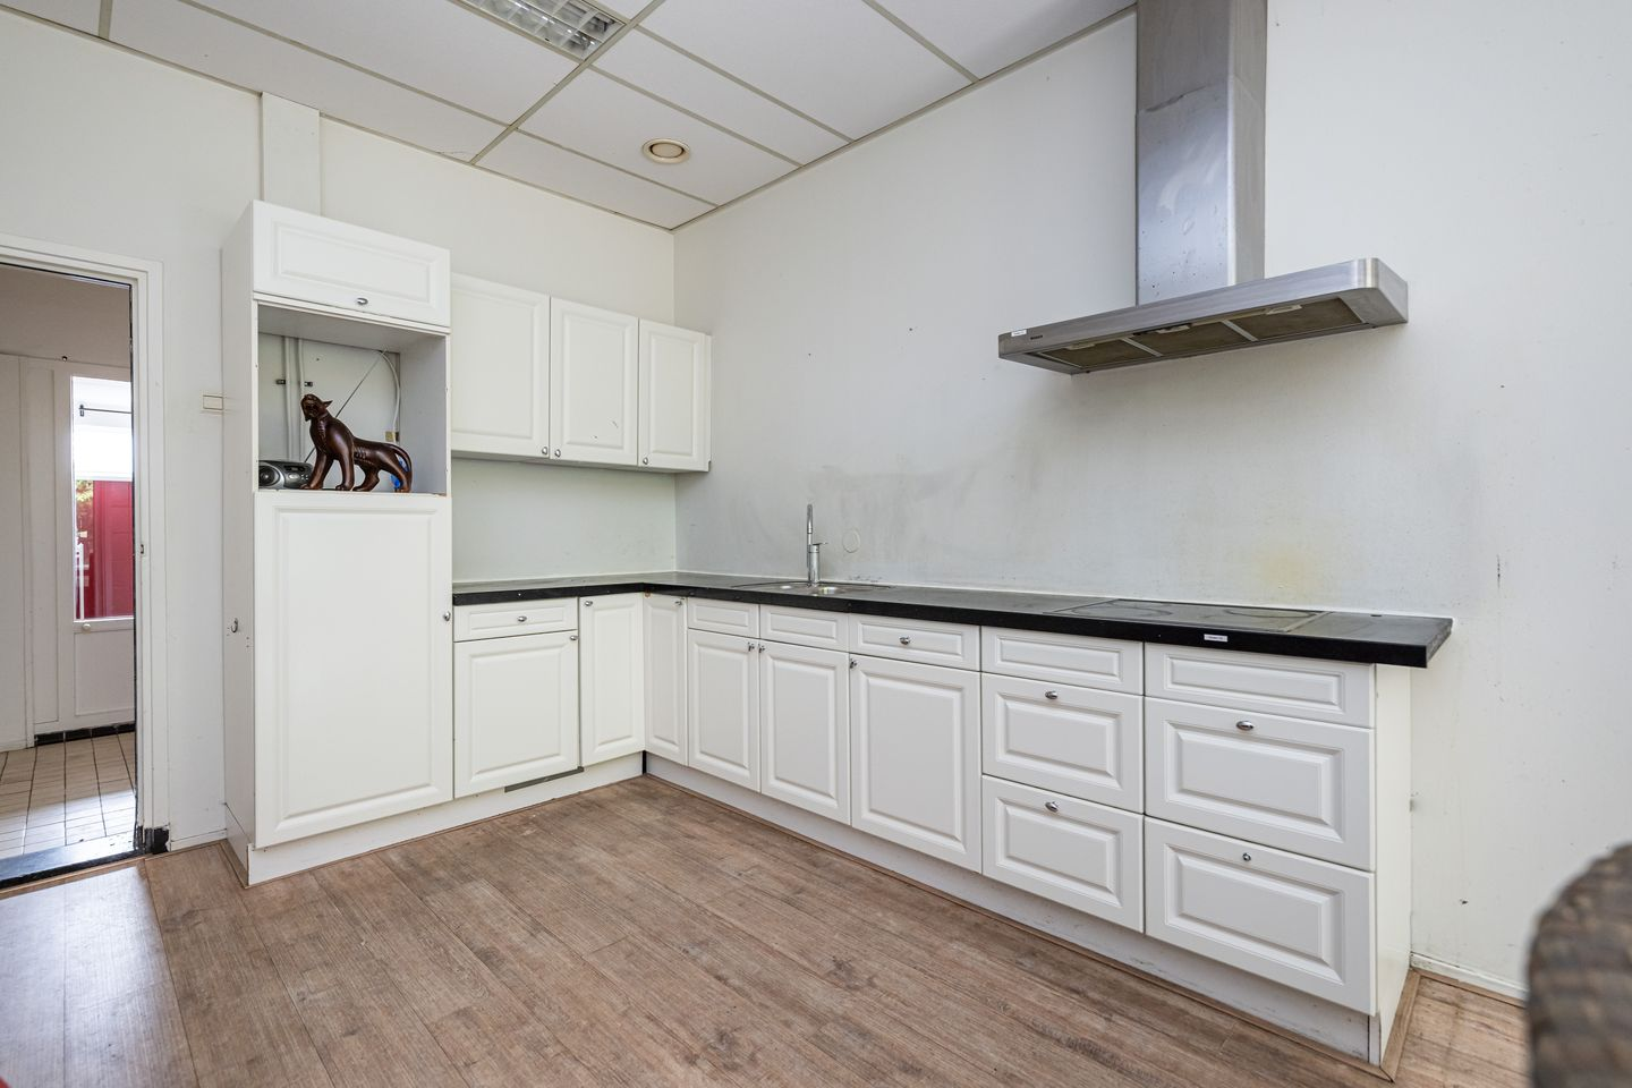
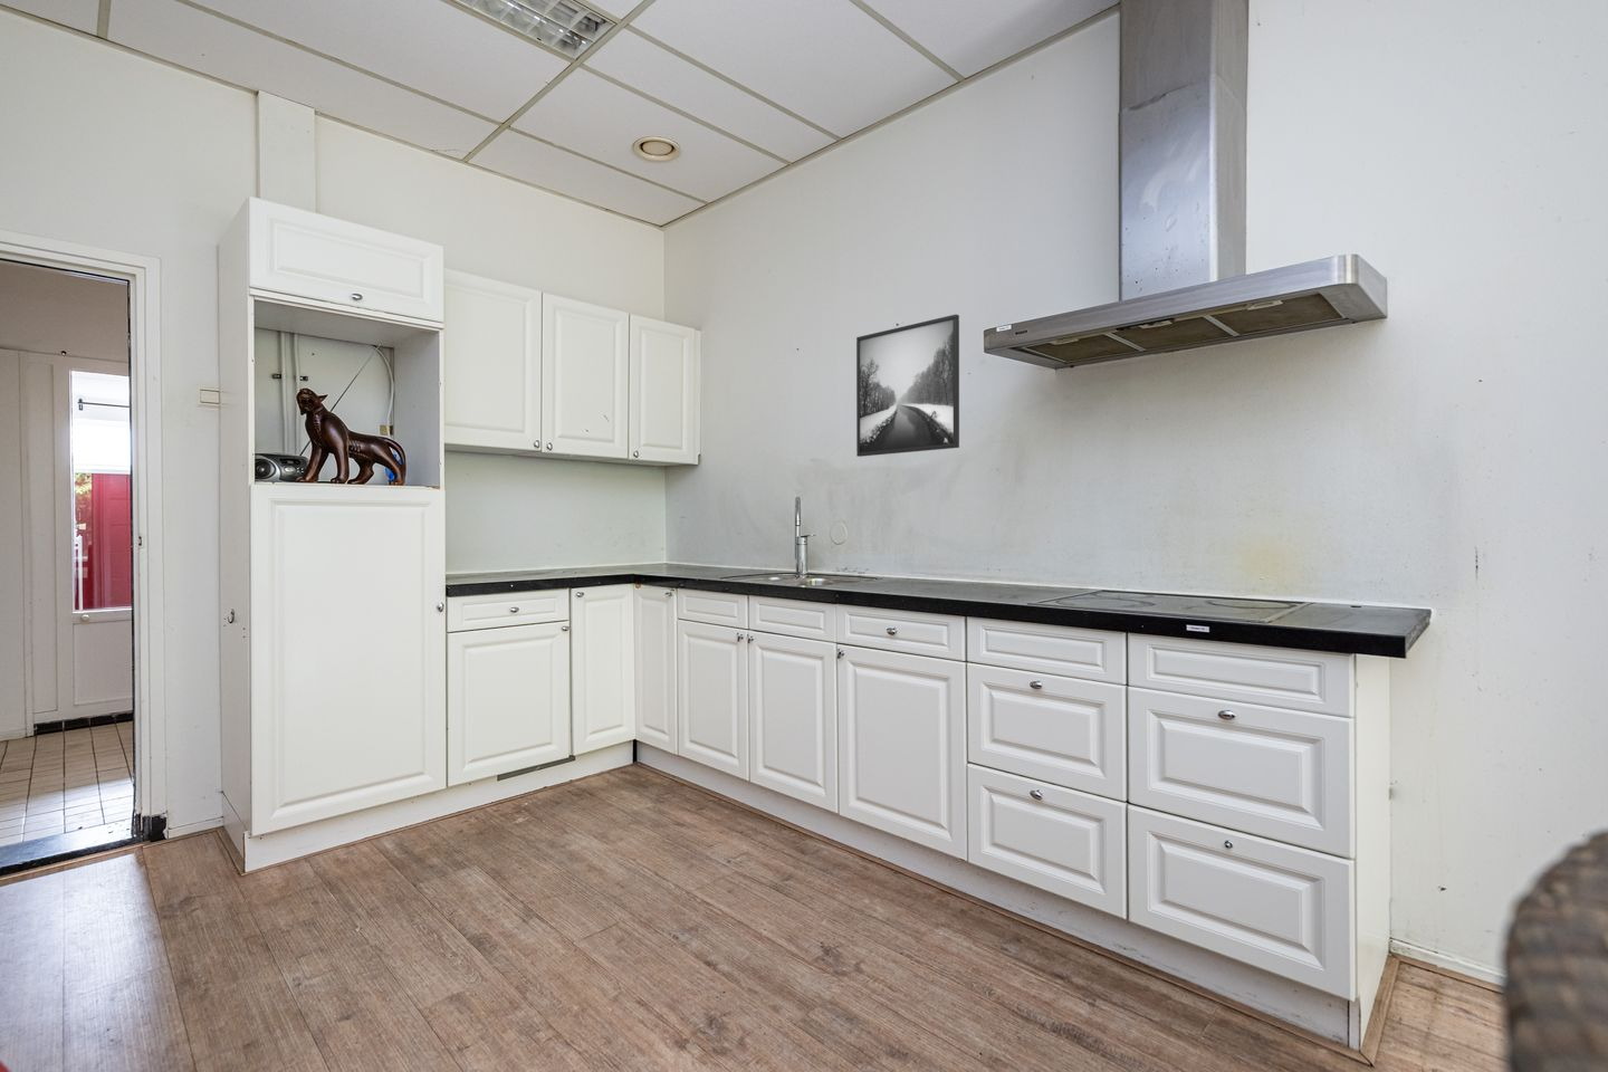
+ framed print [855,313,961,458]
